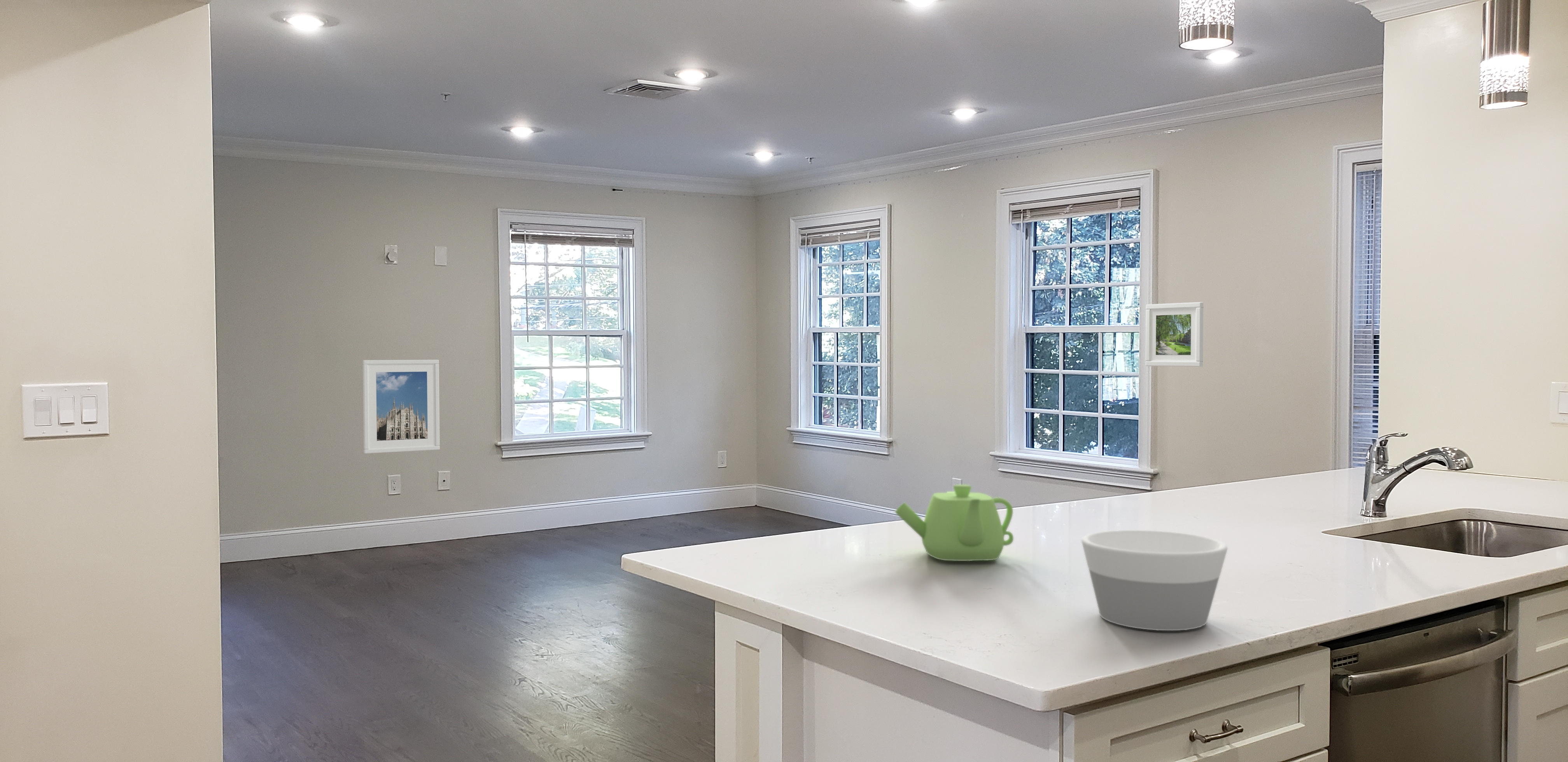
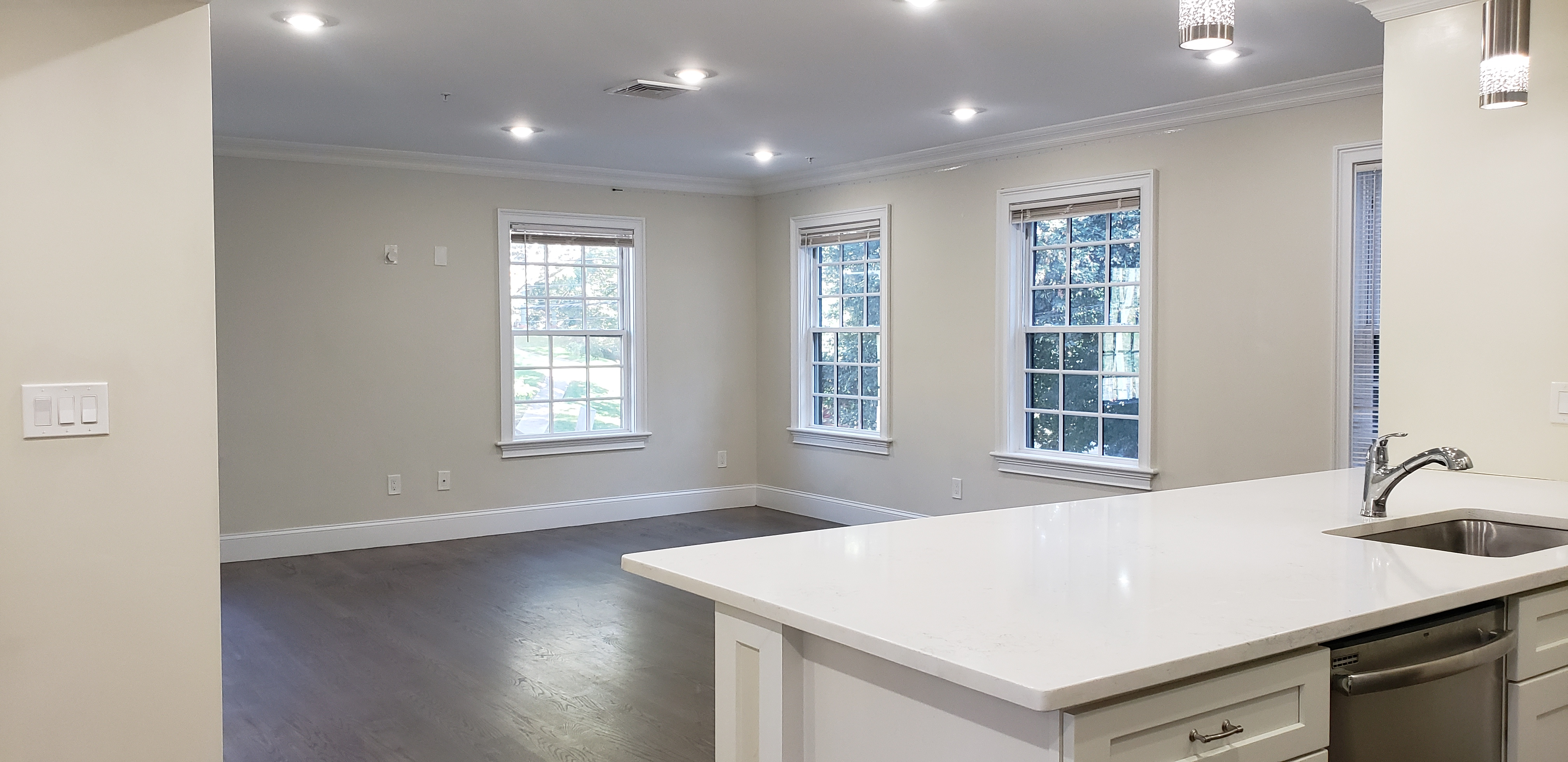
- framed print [1145,302,1204,367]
- bowl [1081,530,1228,631]
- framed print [362,359,440,454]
- teapot [894,484,1014,561]
